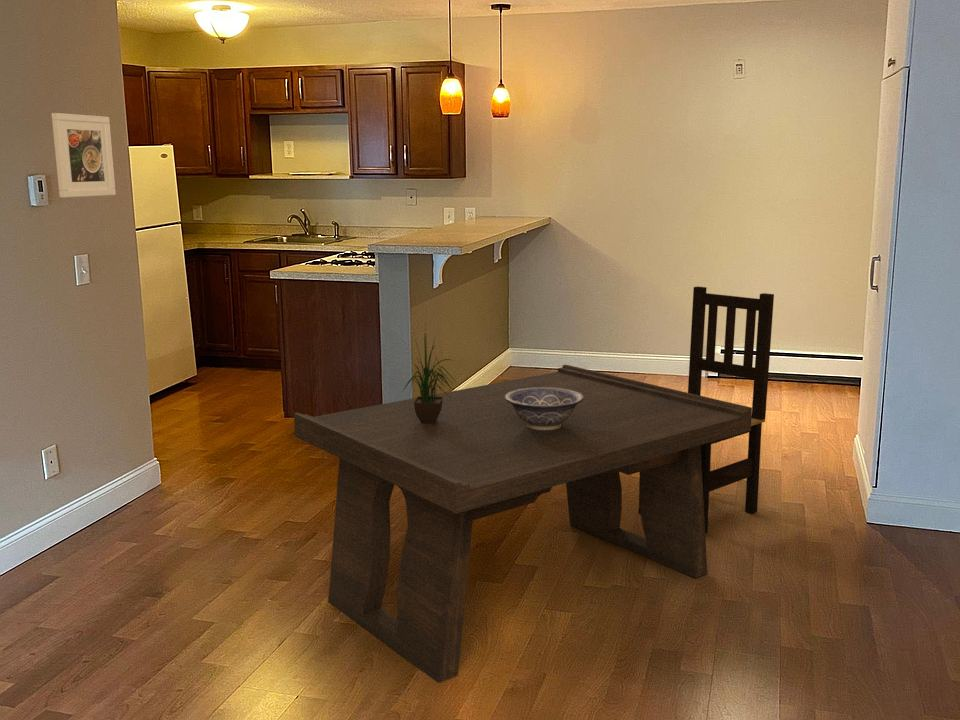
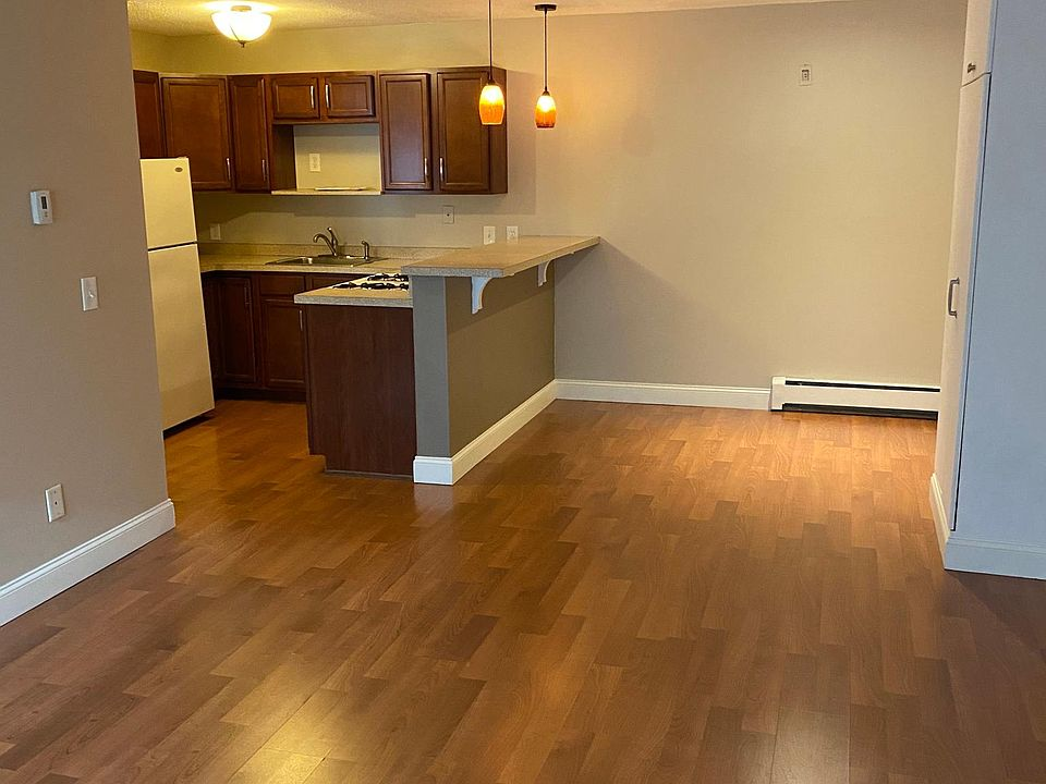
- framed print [50,112,117,199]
- dining chair [638,285,775,534]
- potted plant [400,323,457,424]
- coffee table [293,364,752,684]
- decorative bowl [505,388,584,430]
